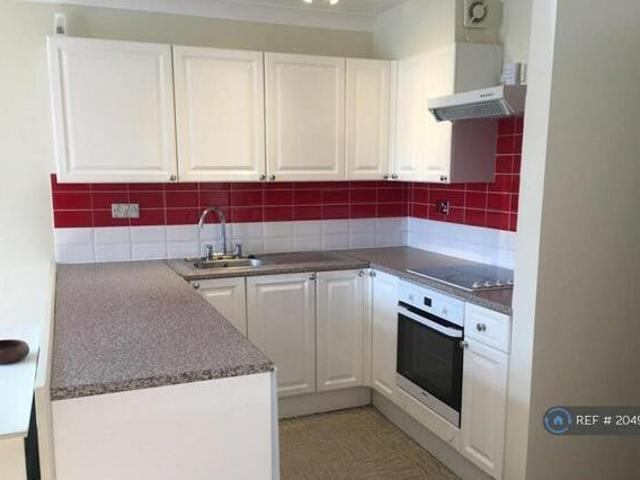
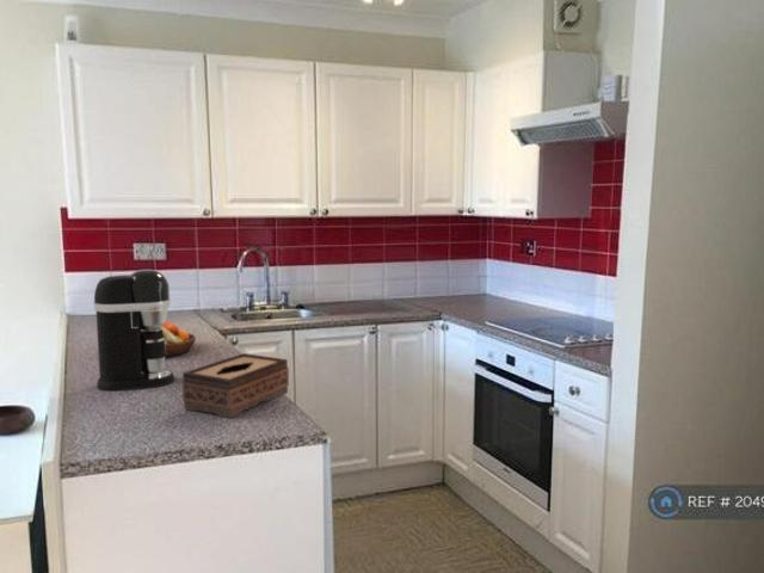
+ fruit bowl [141,320,197,357]
+ coffee maker [93,269,175,392]
+ tissue box [180,352,290,419]
